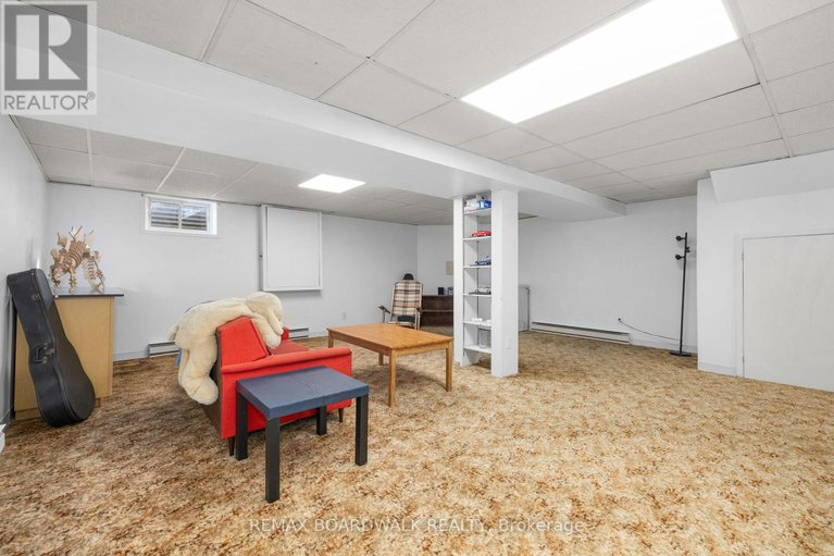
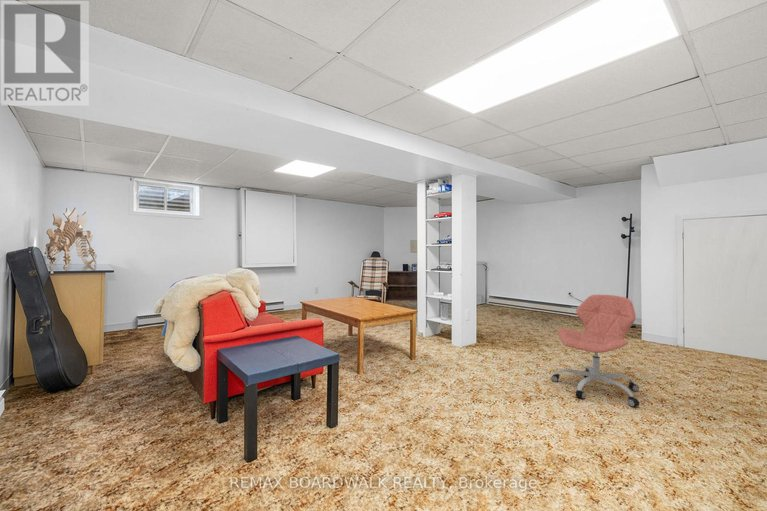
+ office chair [550,294,640,408]
